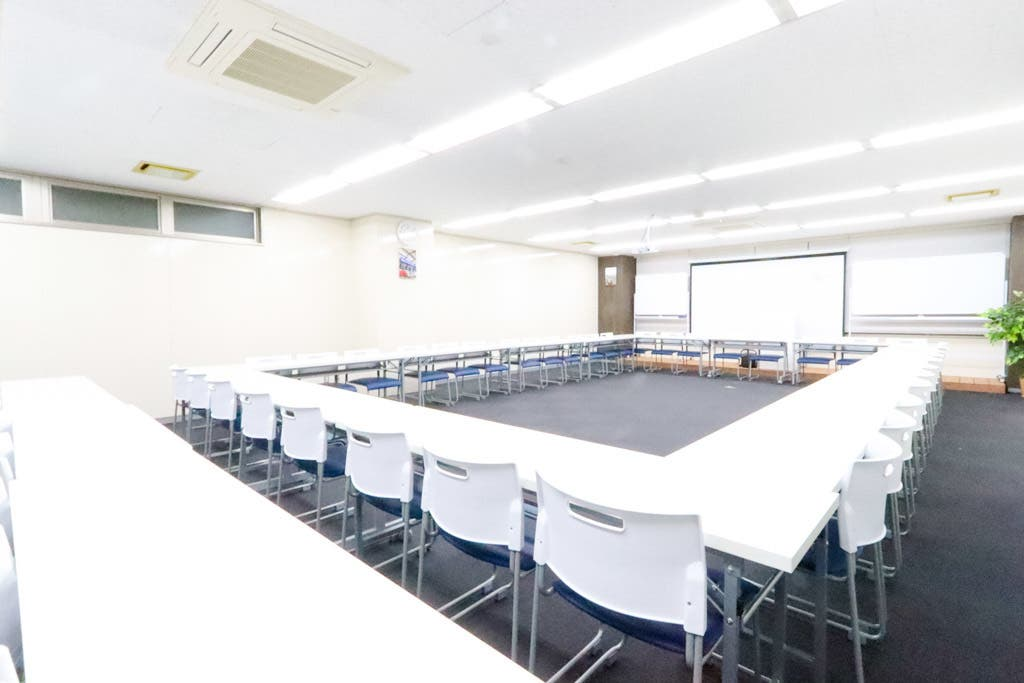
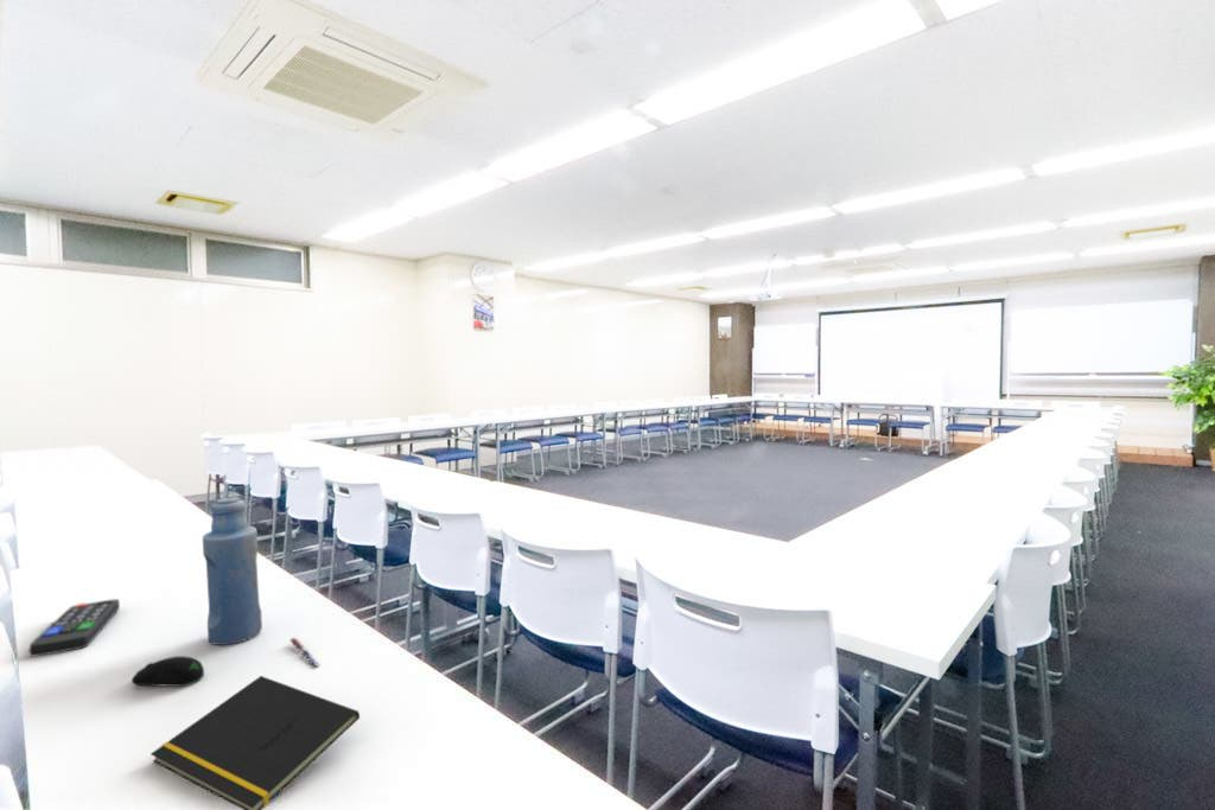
+ bottle [202,496,263,646]
+ remote control [28,598,121,658]
+ computer mouse [131,655,205,688]
+ pen [290,637,320,669]
+ notepad [150,675,361,810]
